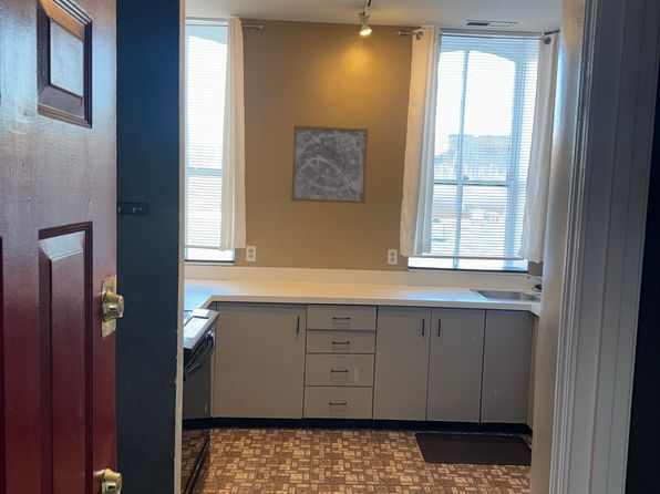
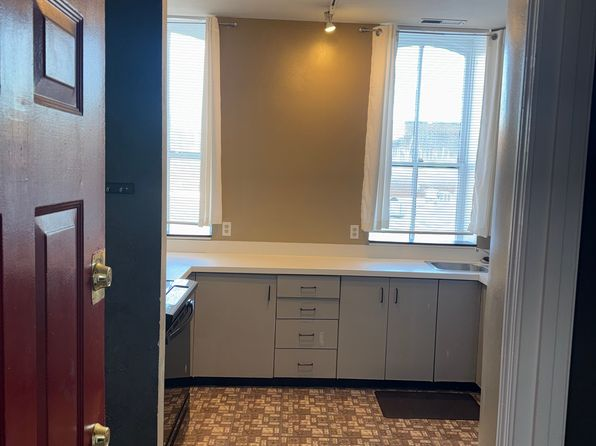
- wall art [290,124,370,205]
